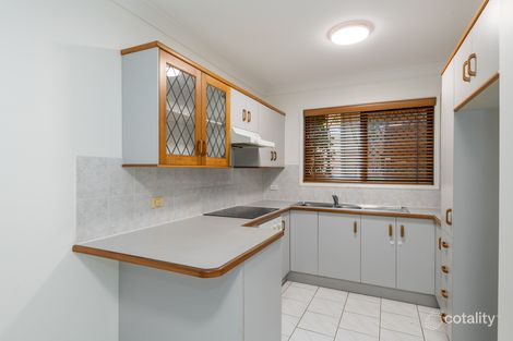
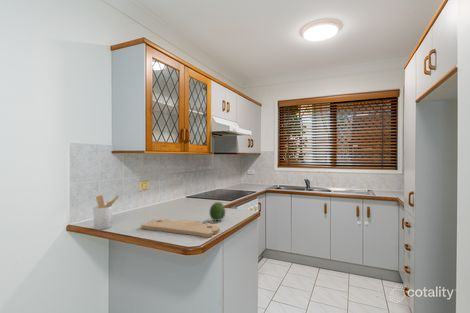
+ utensil holder [92,194,121,231]
+ cutting board [140,218,221,238]
+ fruit [208,201,226,222]
